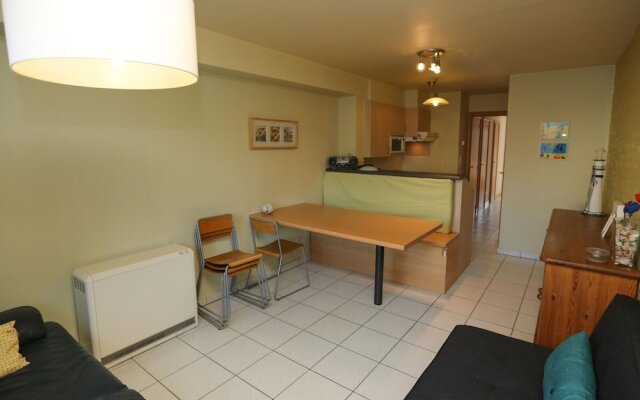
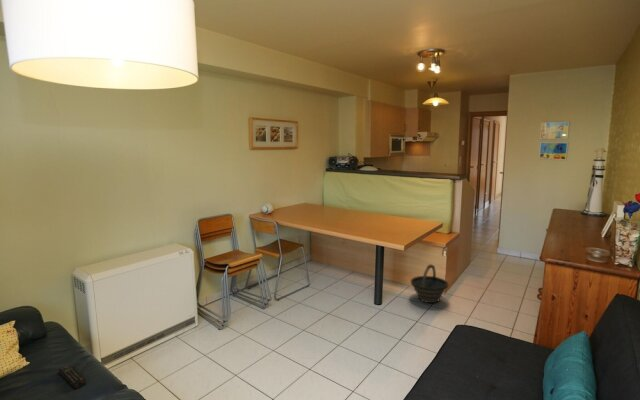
+ bucket [410,264,449,304]
+ remote control [57,364,87,390]
